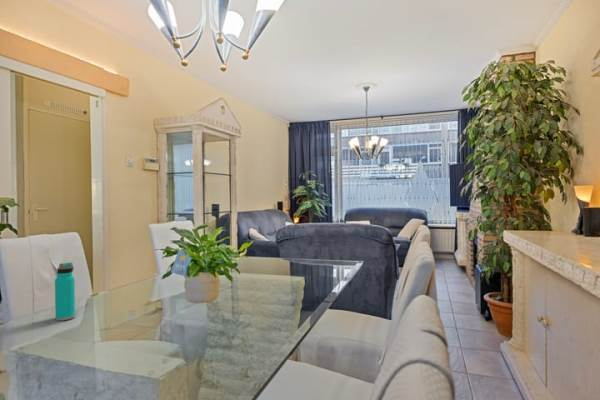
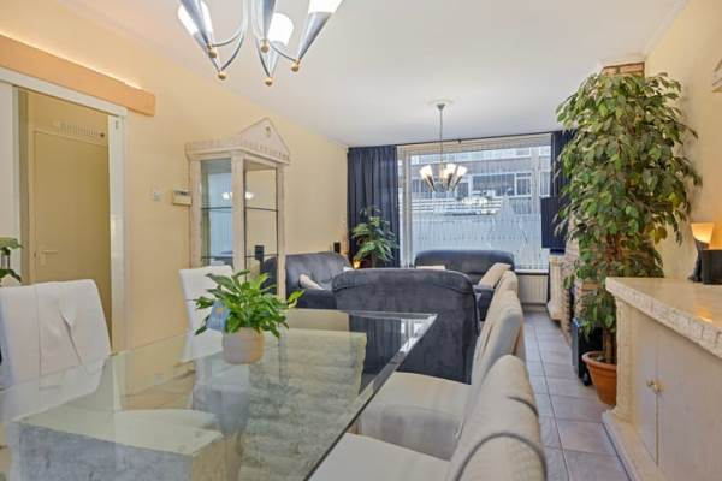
- water bottle [54,261,76,322]
